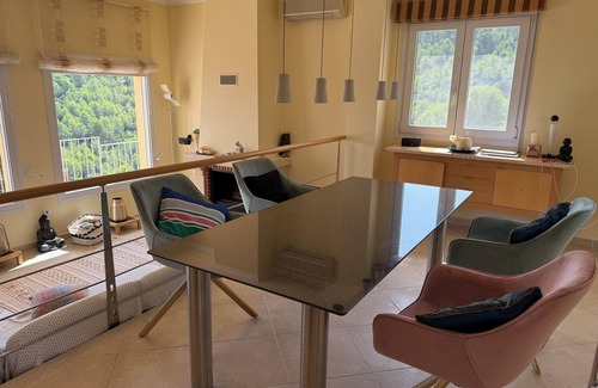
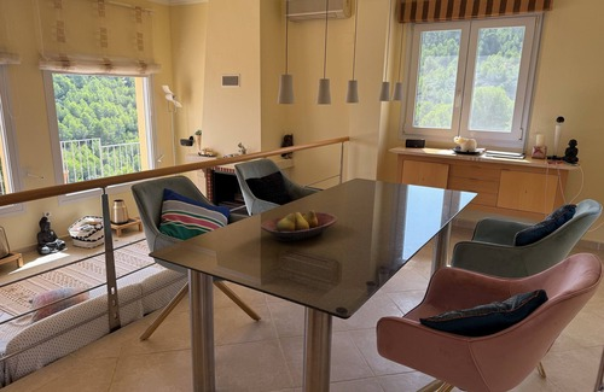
+ fruit bowl [260,209,338,242]
